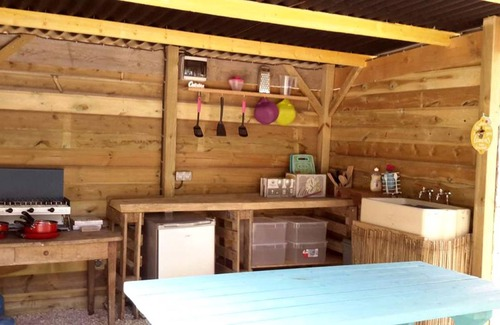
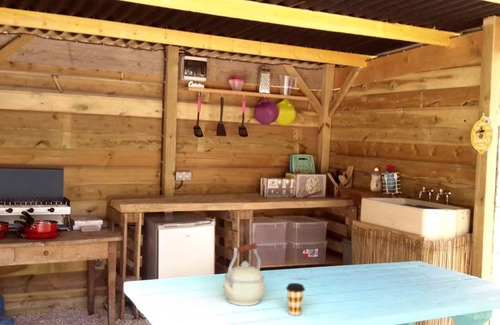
+ kettle [222,242,266,307]
+ coffee cup [285,282,306,317]
